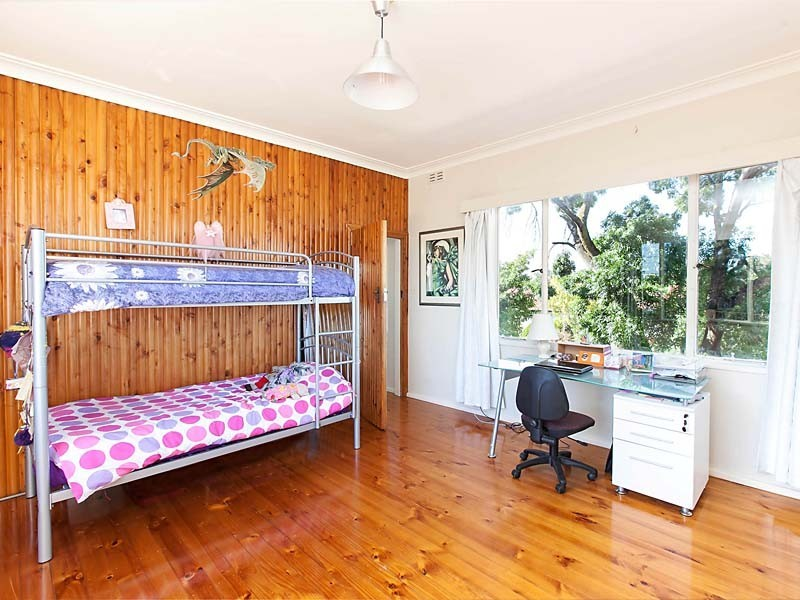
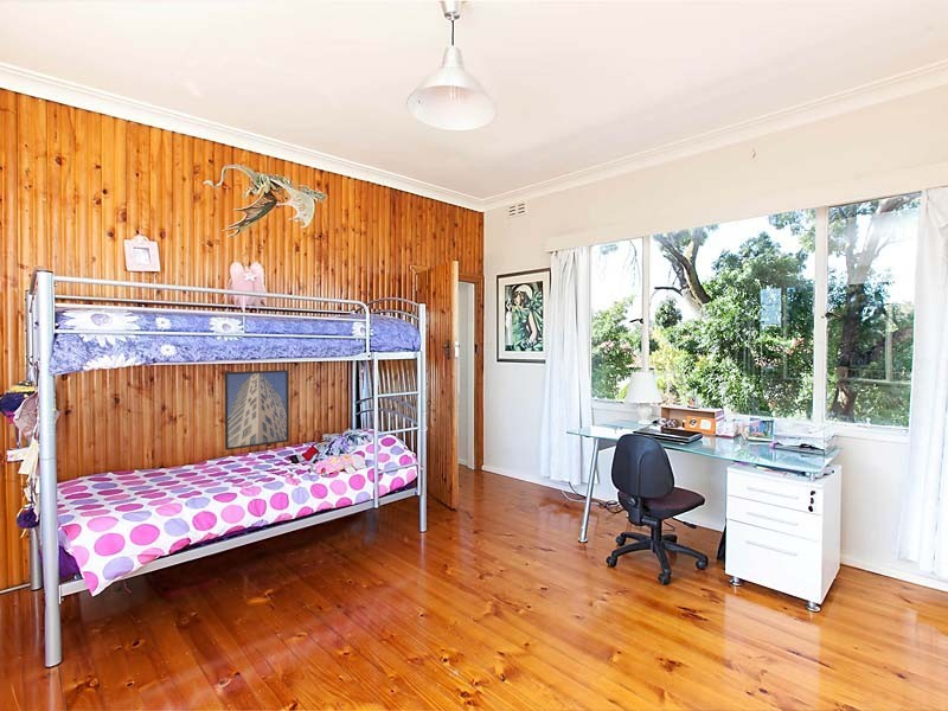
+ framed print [224,369,290,451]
